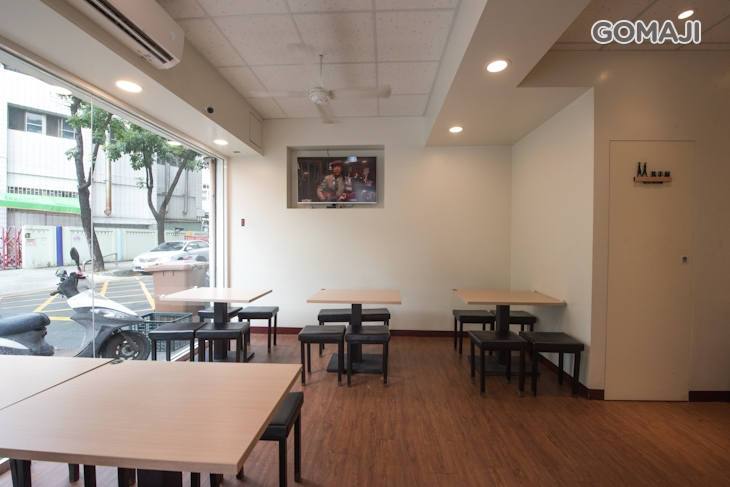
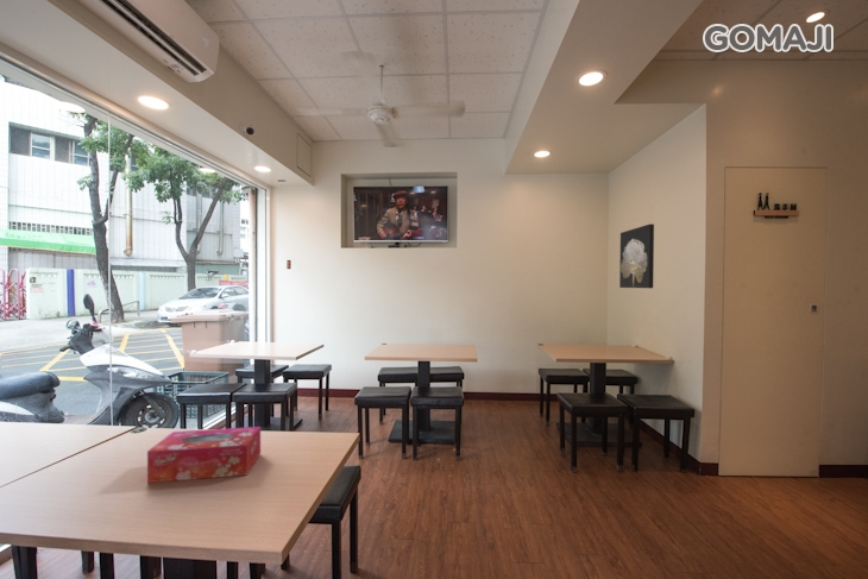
+ tissue box [146,426,262,484]
+ wall art [618,222,655,289]
